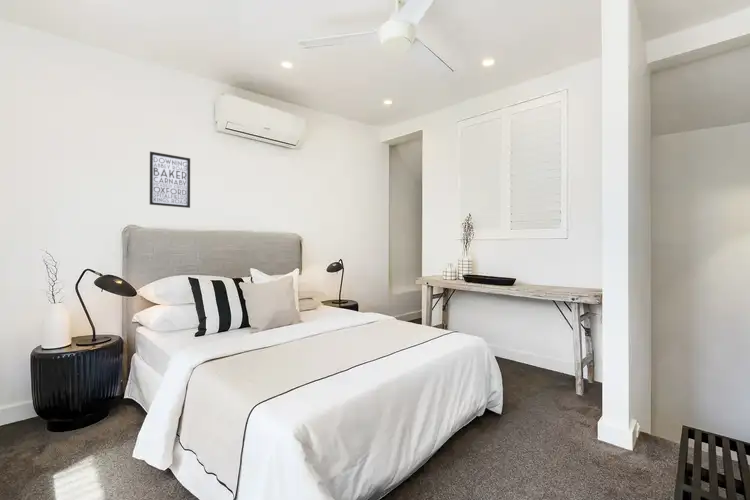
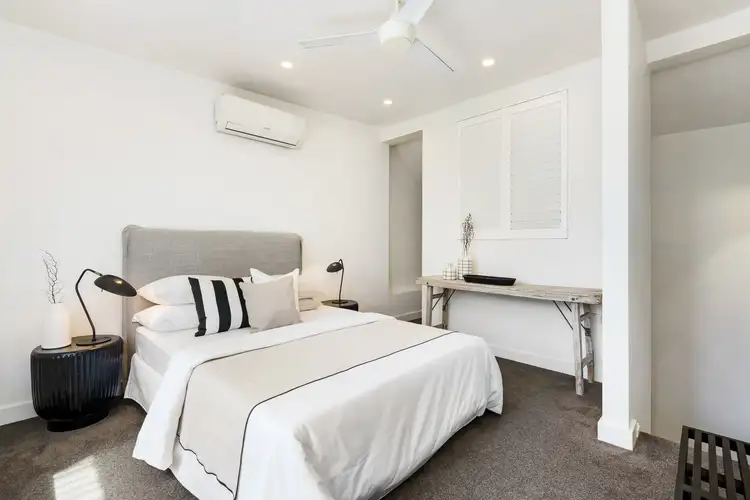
- wall art [149,151,191,209]
